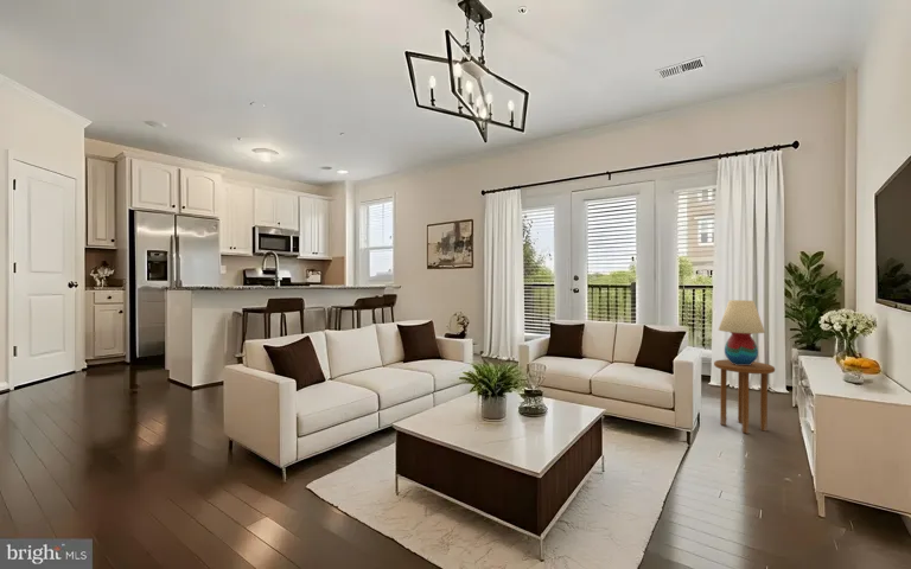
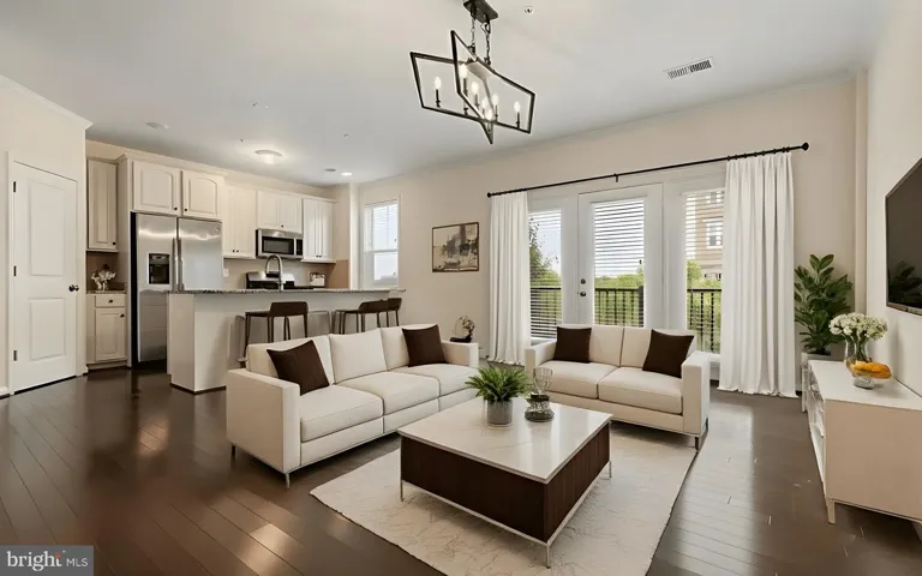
- side table [713,358,776,435]
- table lamp [718,299,766,365]
